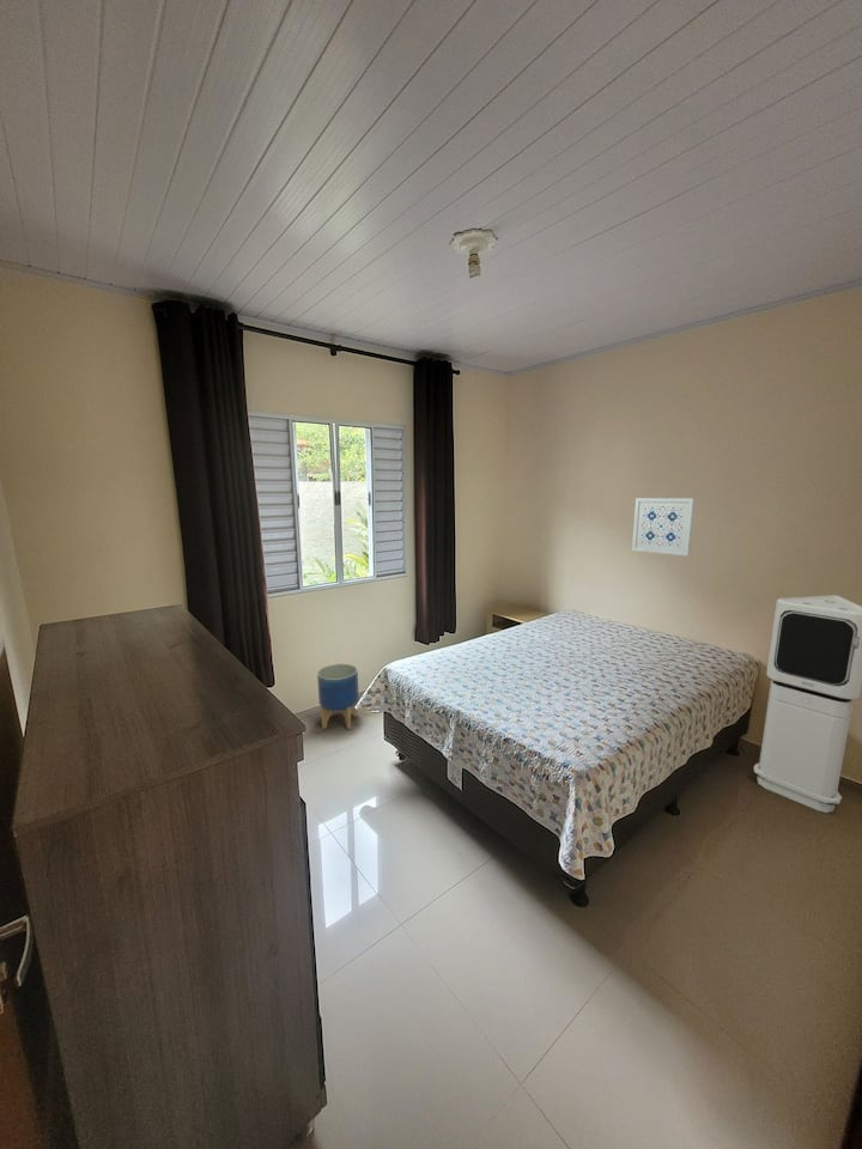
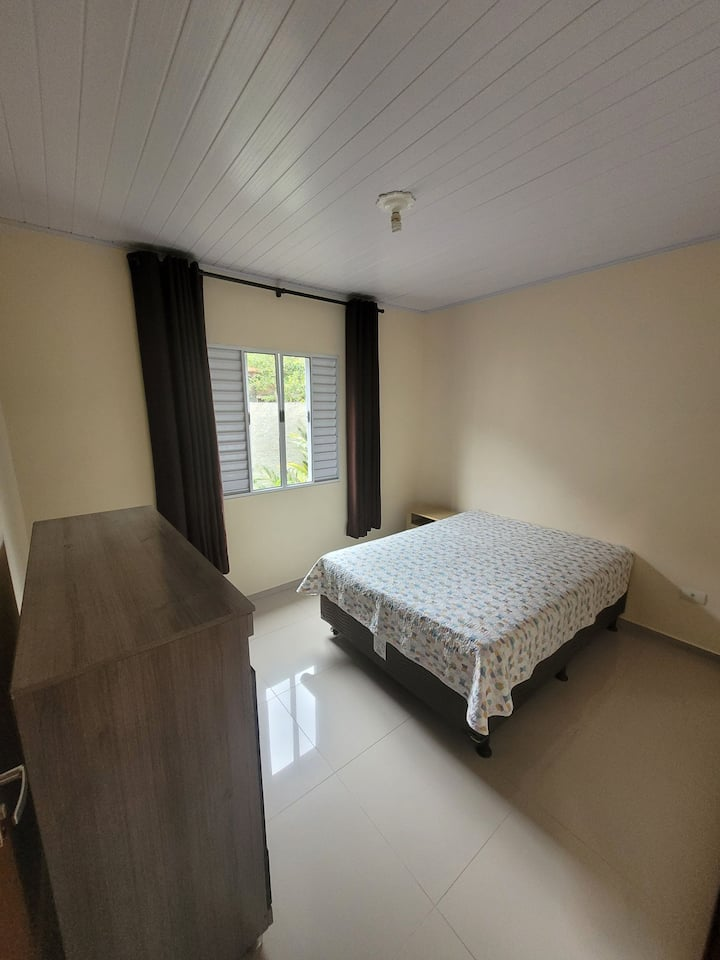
- planter [316,662,360,731]
- air purifier [753,594,862,814]
- wall art [631,497,696,557]
